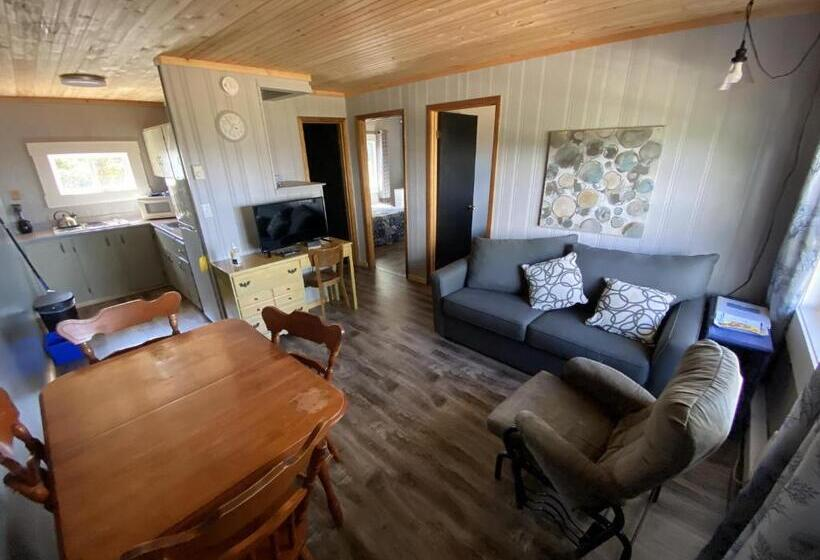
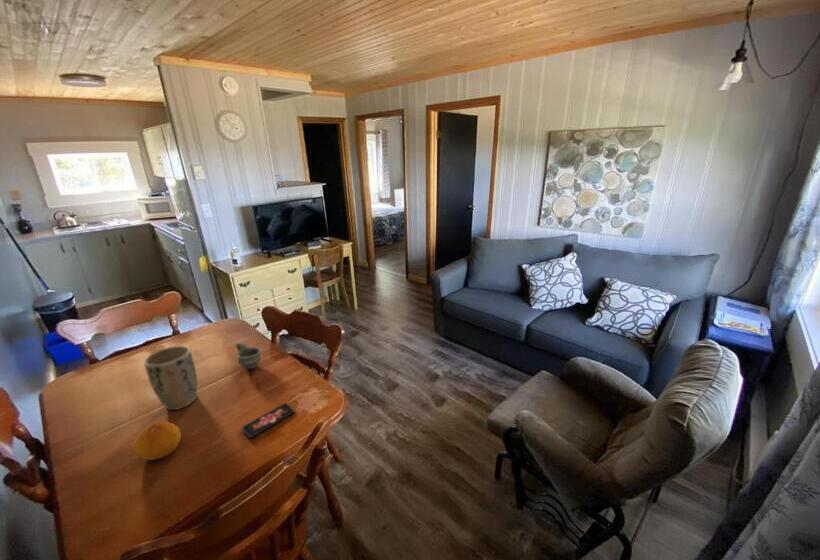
+ cup [235,341,262,370]
+ fruit [132,421,182,461]
+ plant pot [143,345,199,411]
+ smartphone [241,402,296,439]
